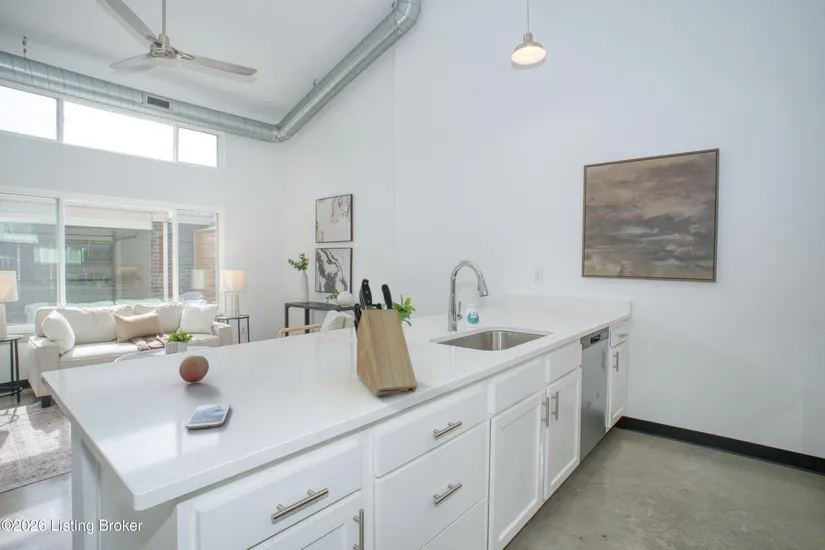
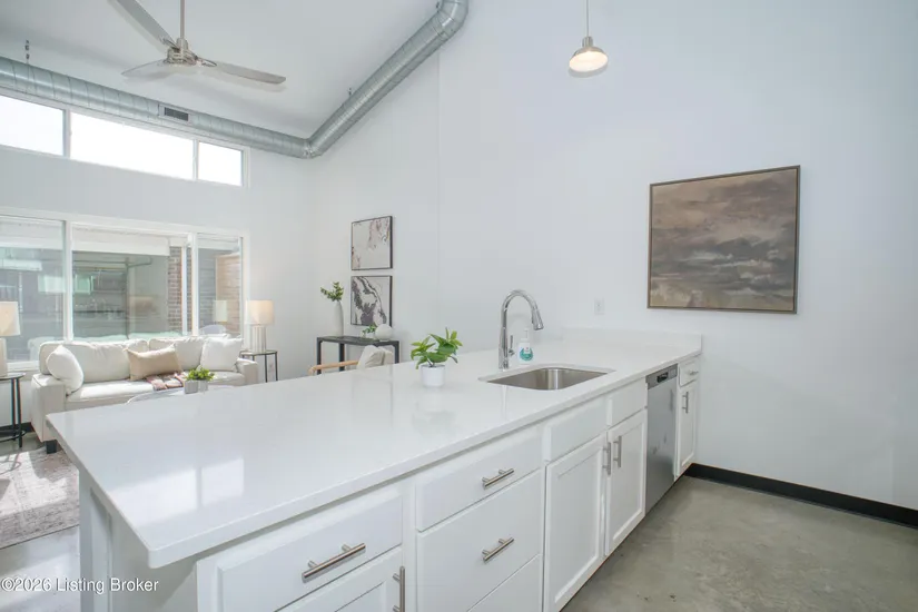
- knife block [353,278,418,397]
- fruit [178,355,210,383]
- smartphone [184,402,231,430]
